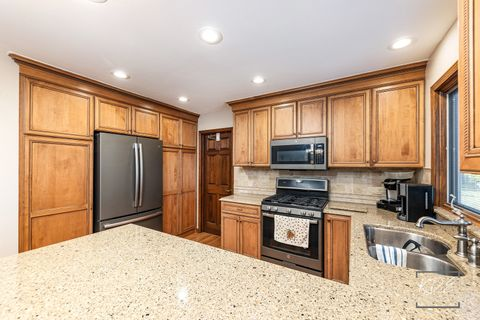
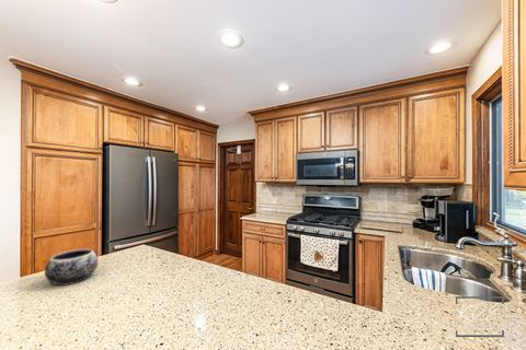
+ decorative bowl [44,248,99,287]
